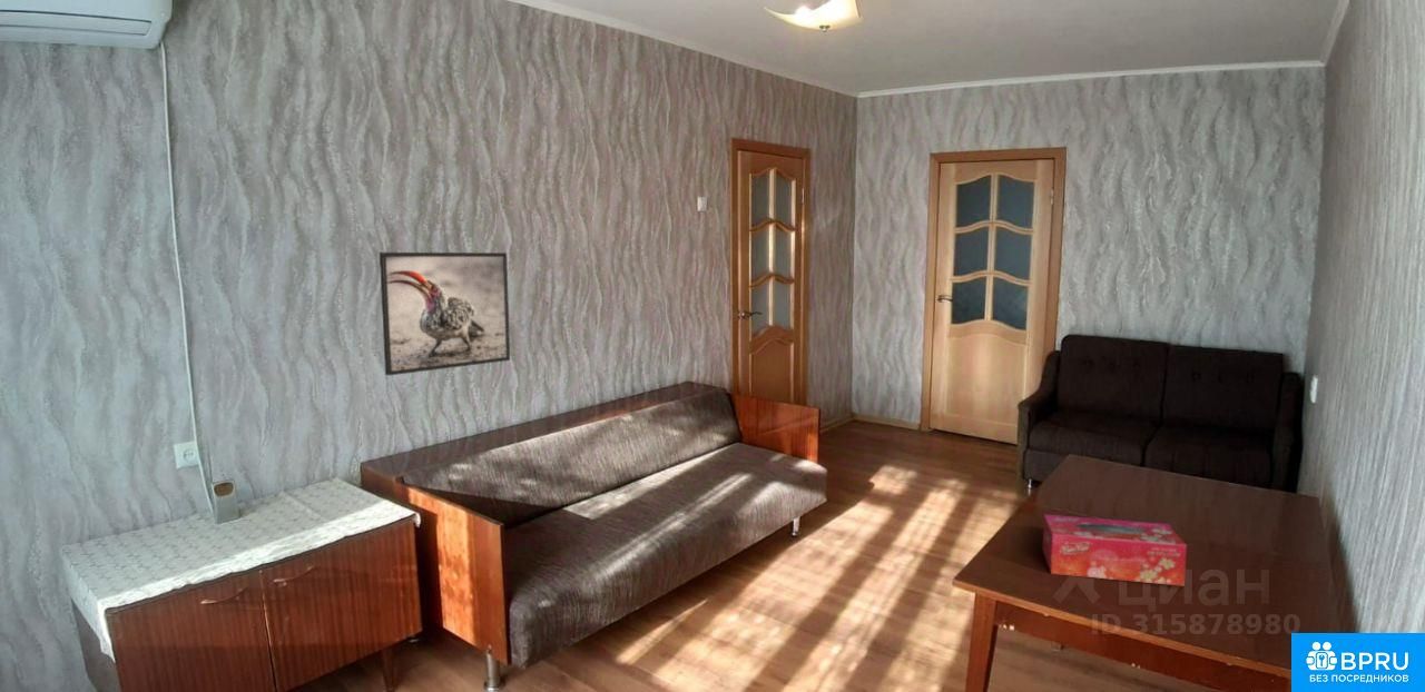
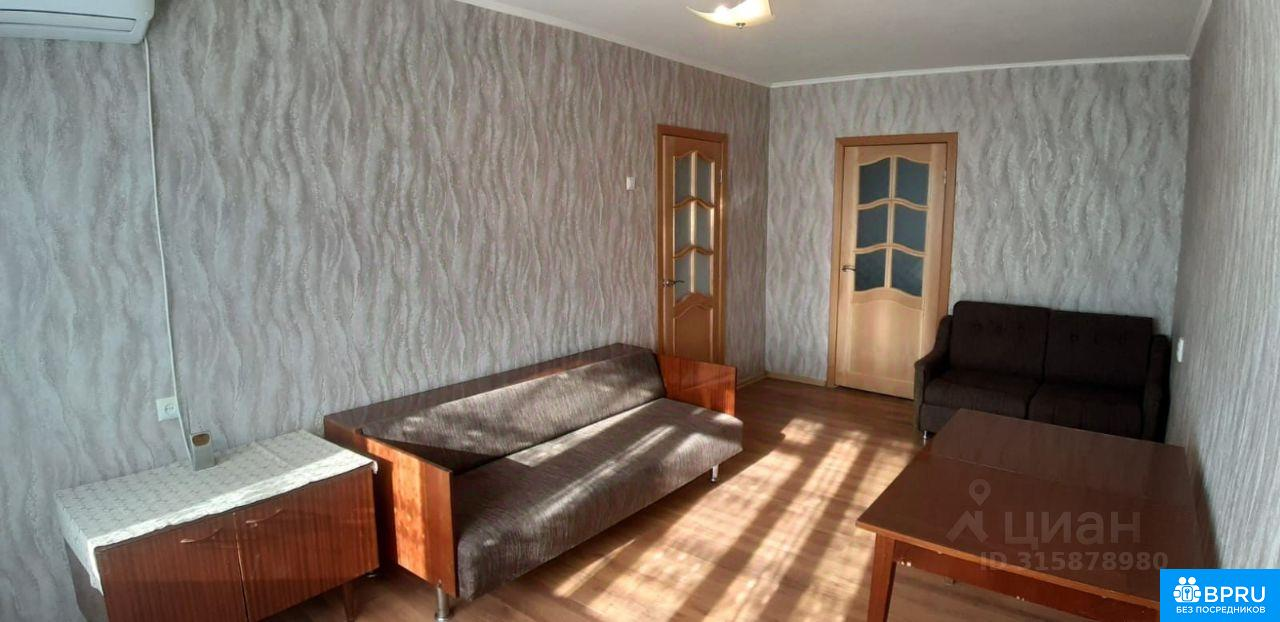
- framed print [379,251,511,376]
- tissue box [1042,514,1188,587]
